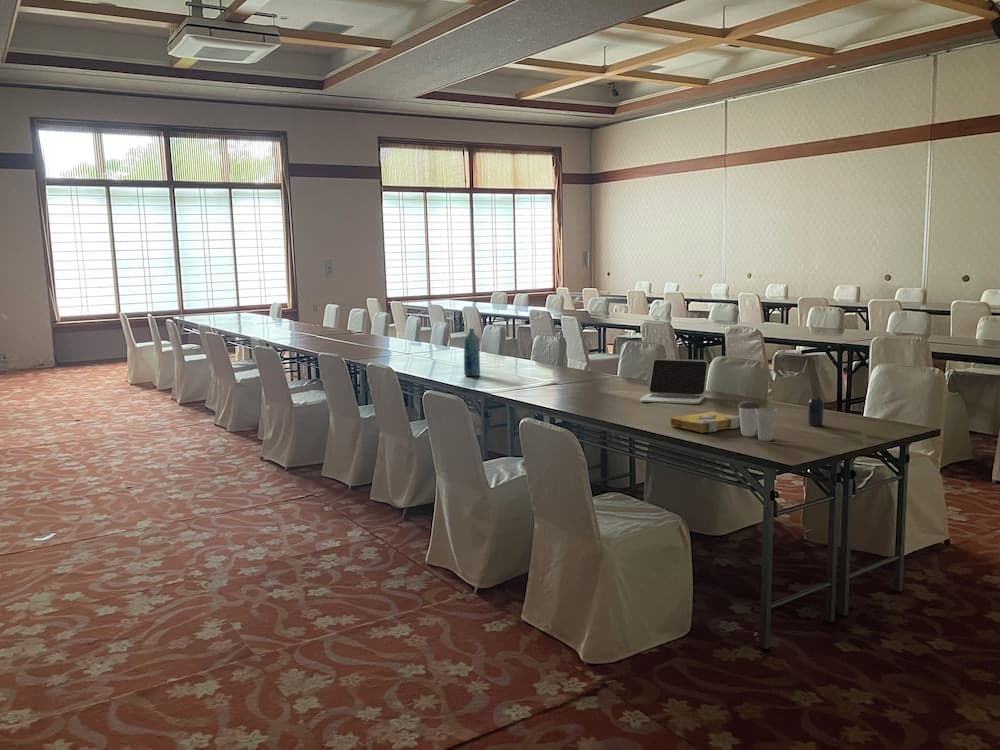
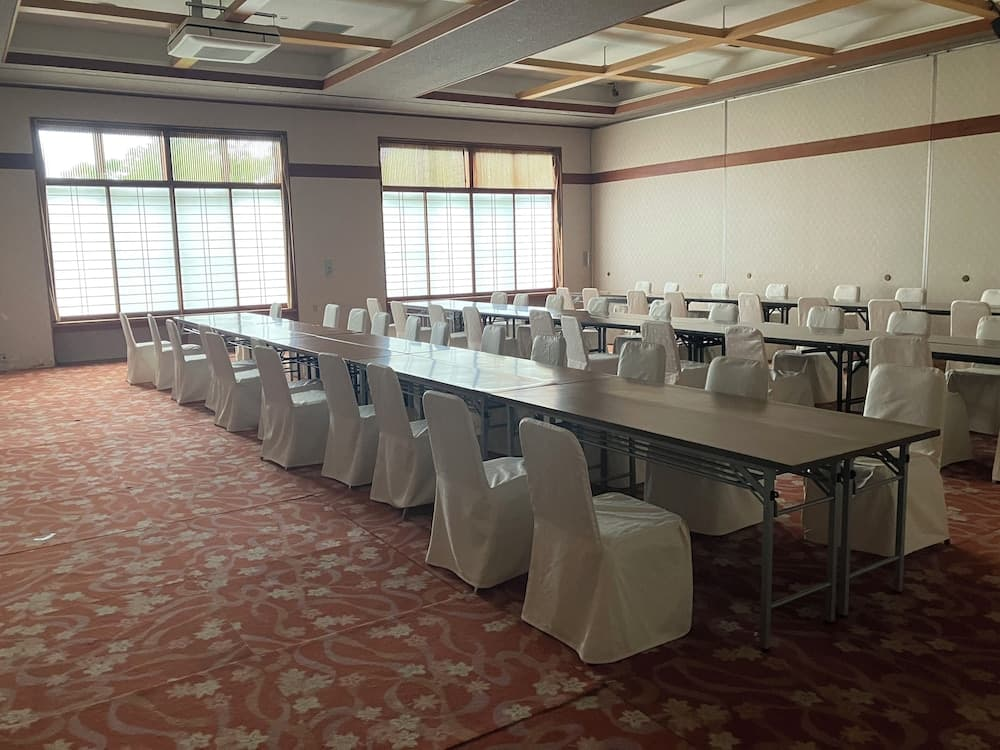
- laptop [639,358,709,405]
- beverage can [807,396,825,428]
- bottle [463,328,481,377]
- spell book [669,411,741,434]
- cup [737,400,778,442]
